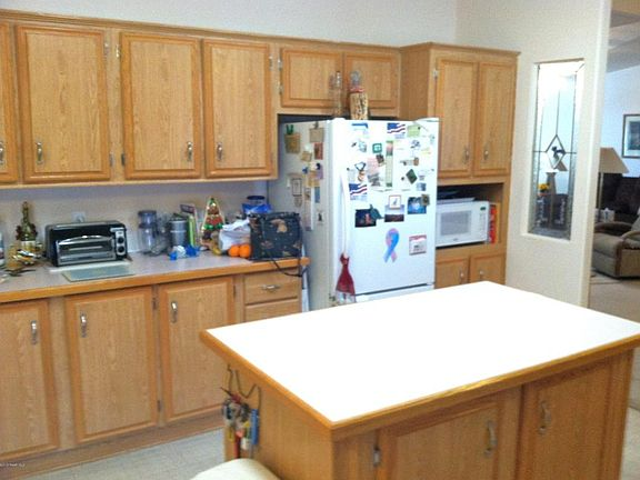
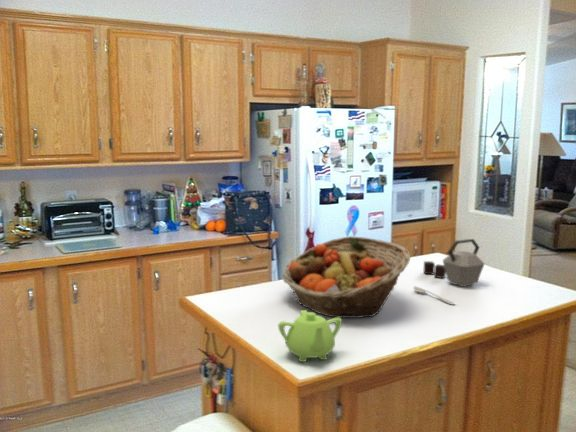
+ spoon [413,285,456,306]
+ teapot [277,309,343,363]
+ fruit basket [281,235,411,319]
+ kettle [422,238,485,287]
